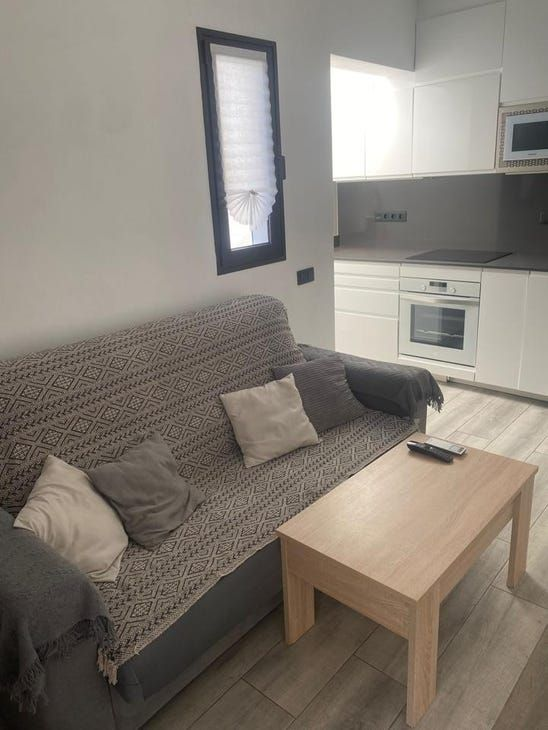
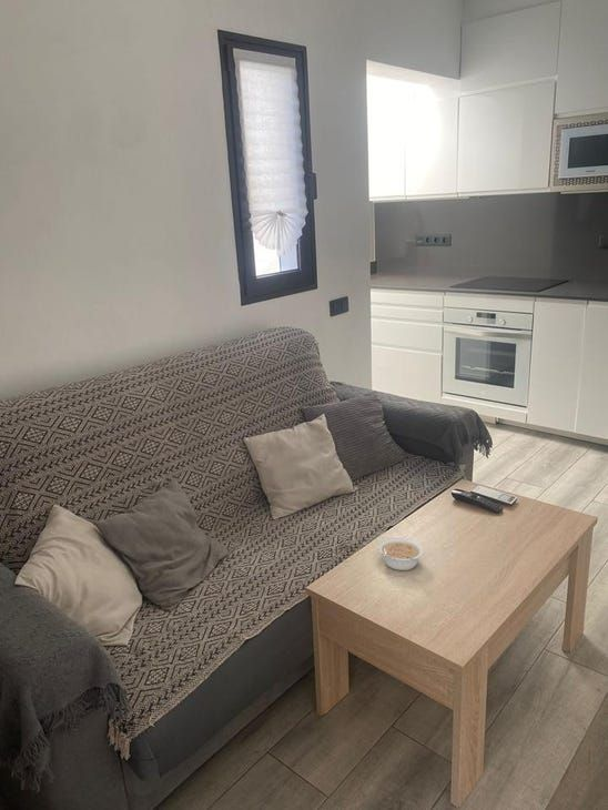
+ legume [376,537,425,571]
